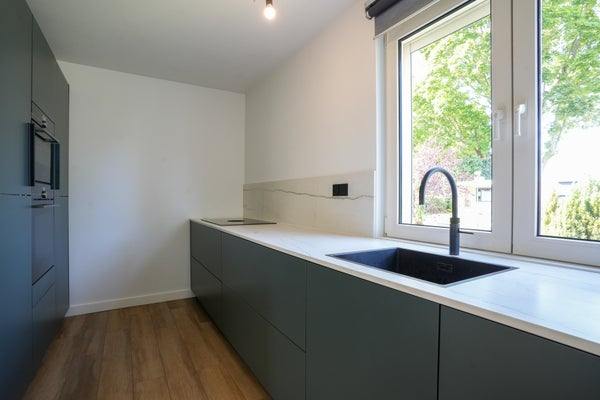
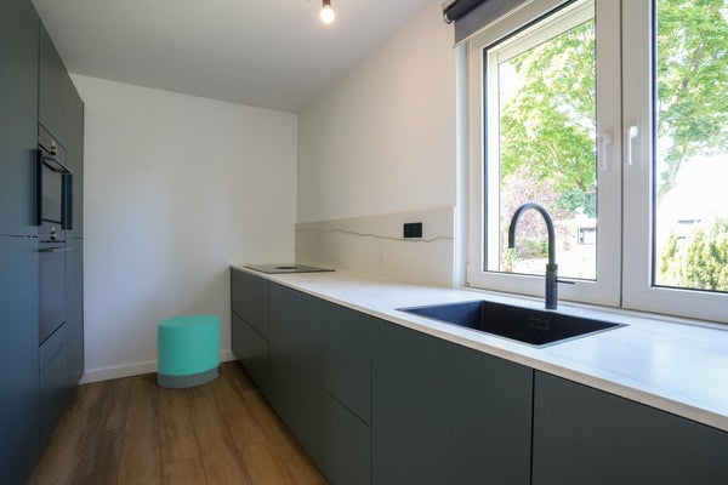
+ trash can [157,313,223,389]
